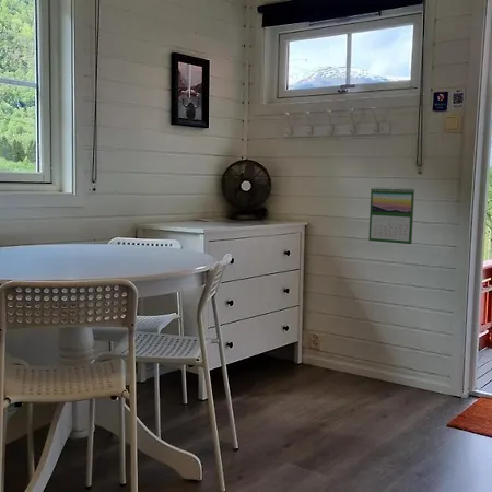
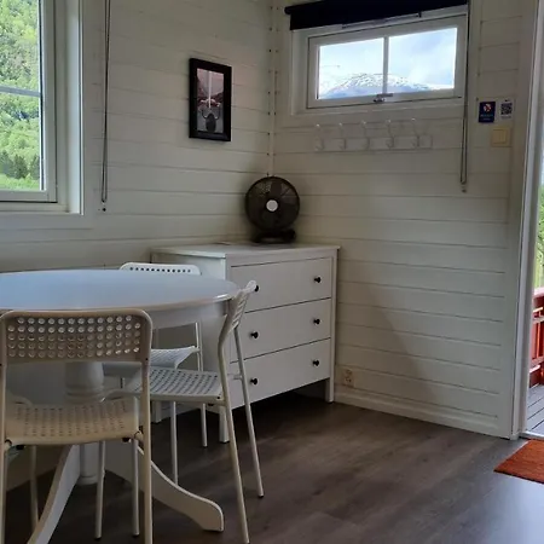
- calendar [368,186,415,245]
